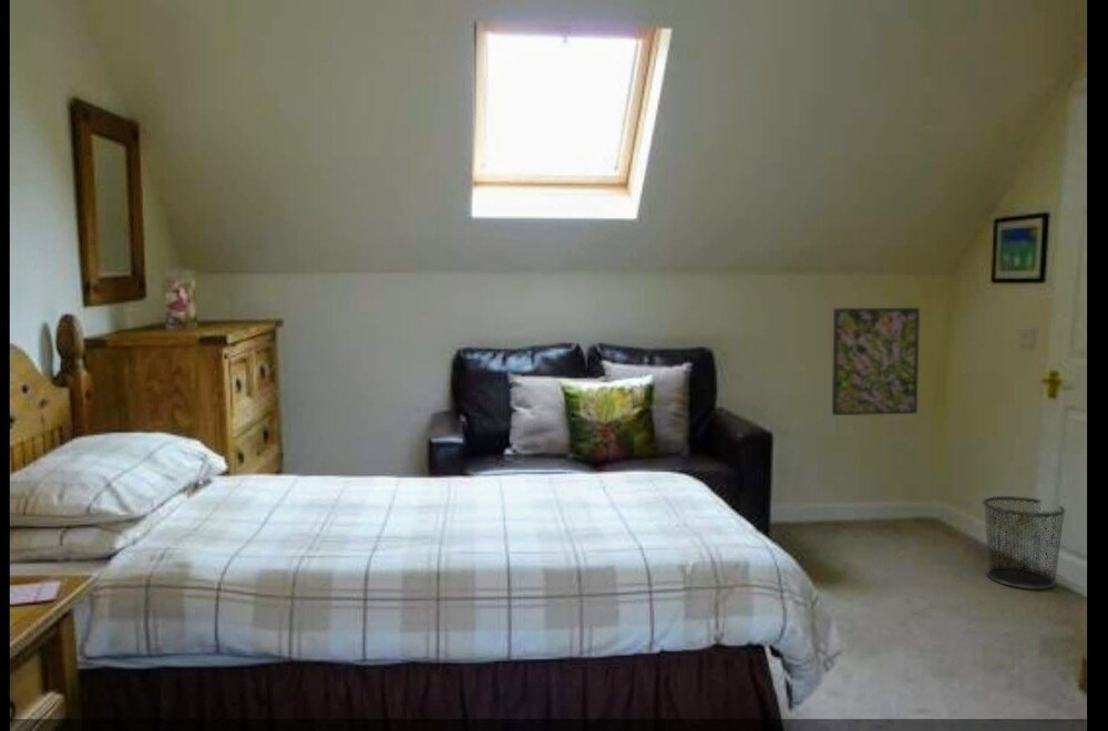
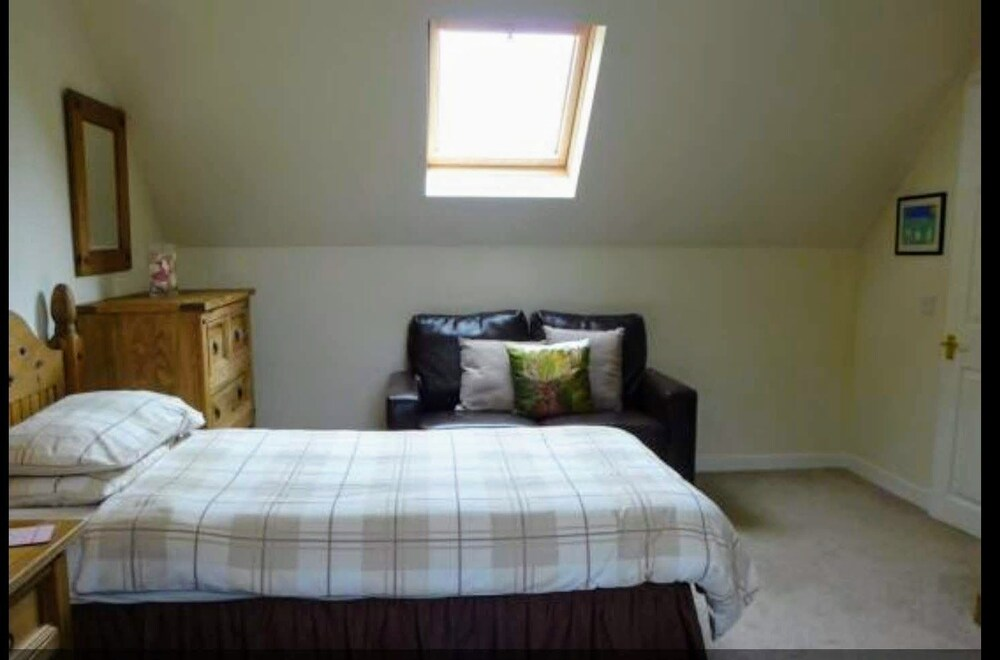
- waste bin [982,495,1067,590]
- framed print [831,307,921,416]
